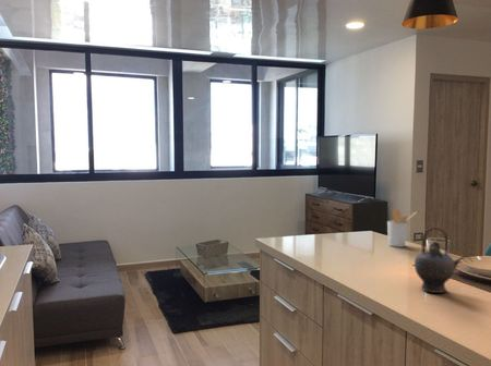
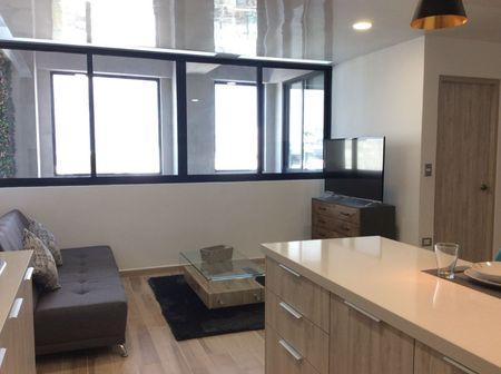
- teapot [414,225,465,294]
- utensil holder [386,208,418,248]
